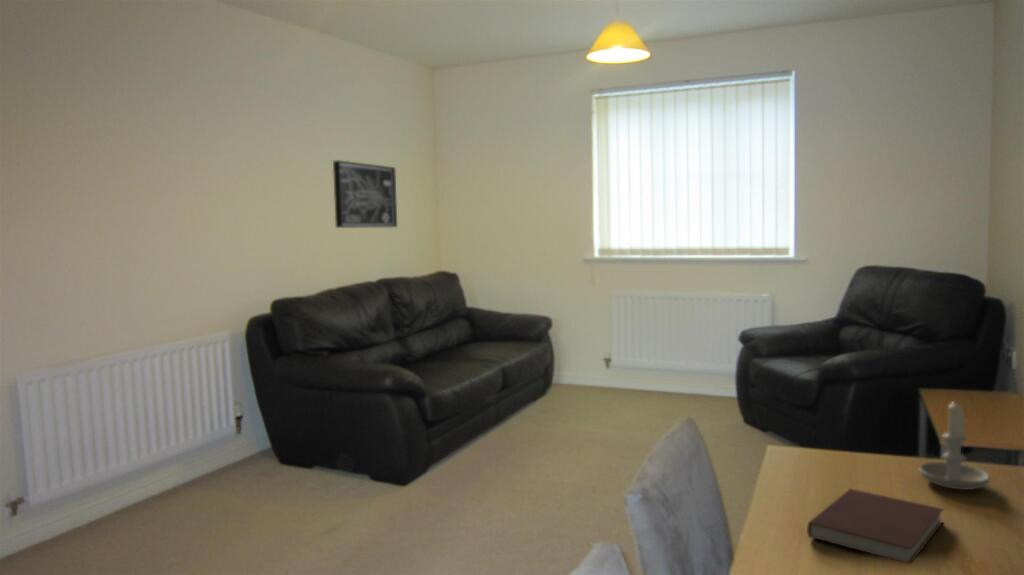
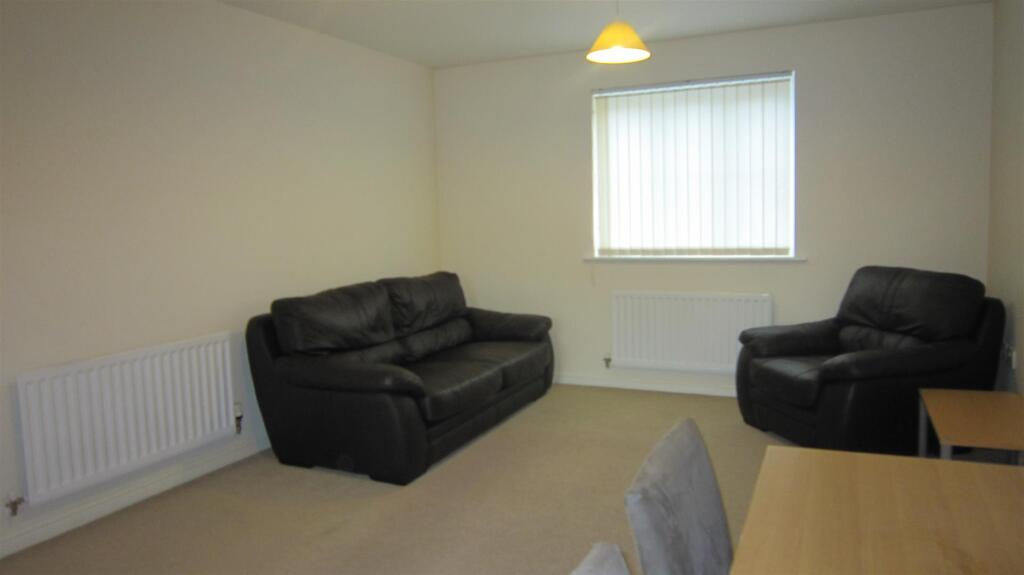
- notebook [806,488,945,565]
- wall art [332,159,398,229]
- candle [918,400,990,491]
